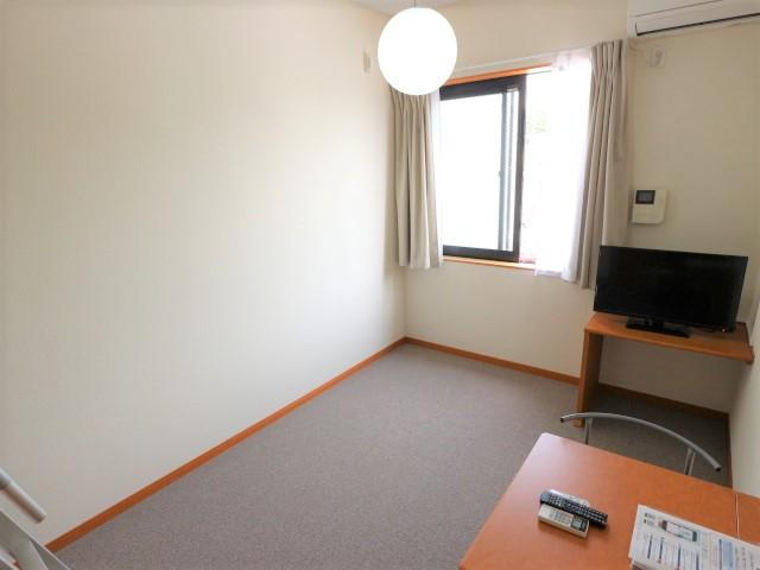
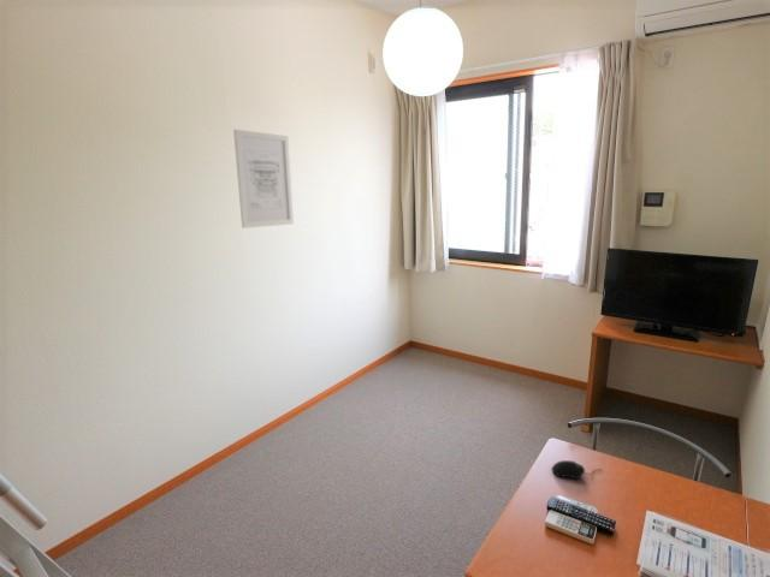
+ wall art [232,129,295,230]
+ computer mouse [551,459,602,481]
